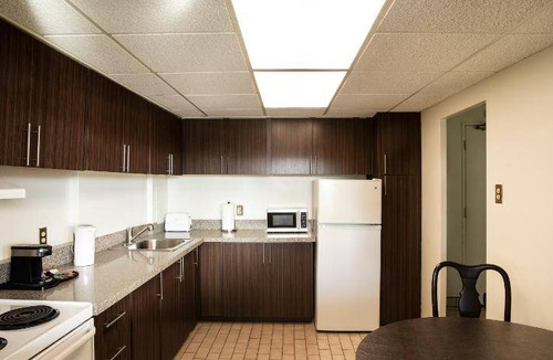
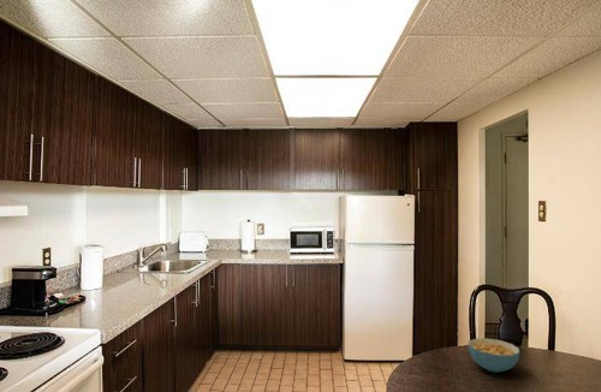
+ cereal bowl [466,338,520,374]
